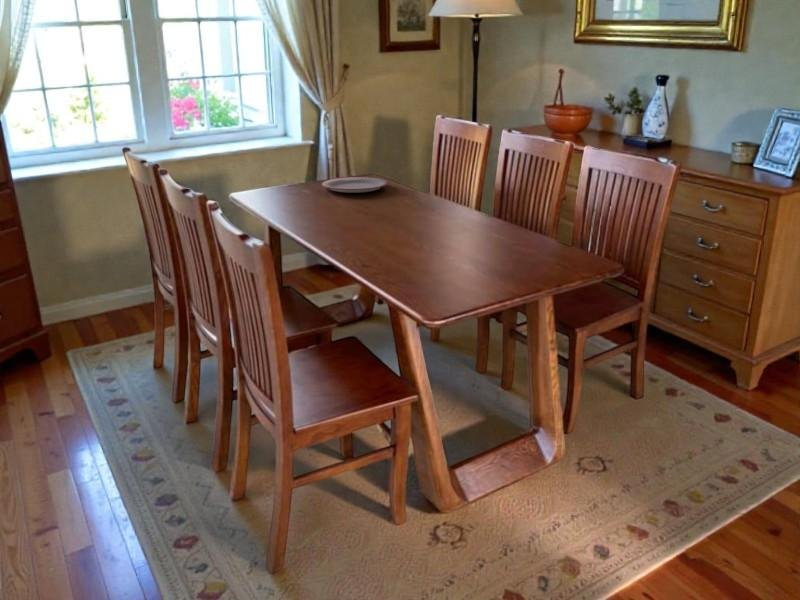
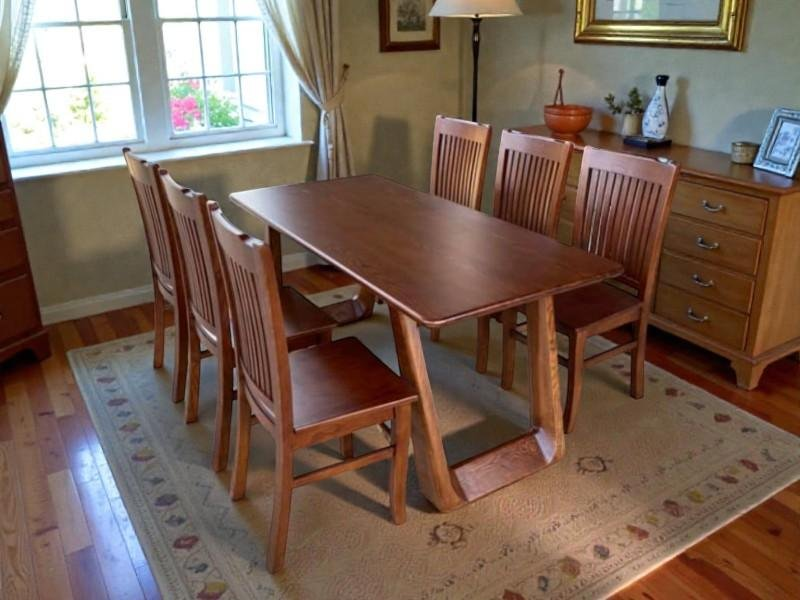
- plate [321,176,390,194]
